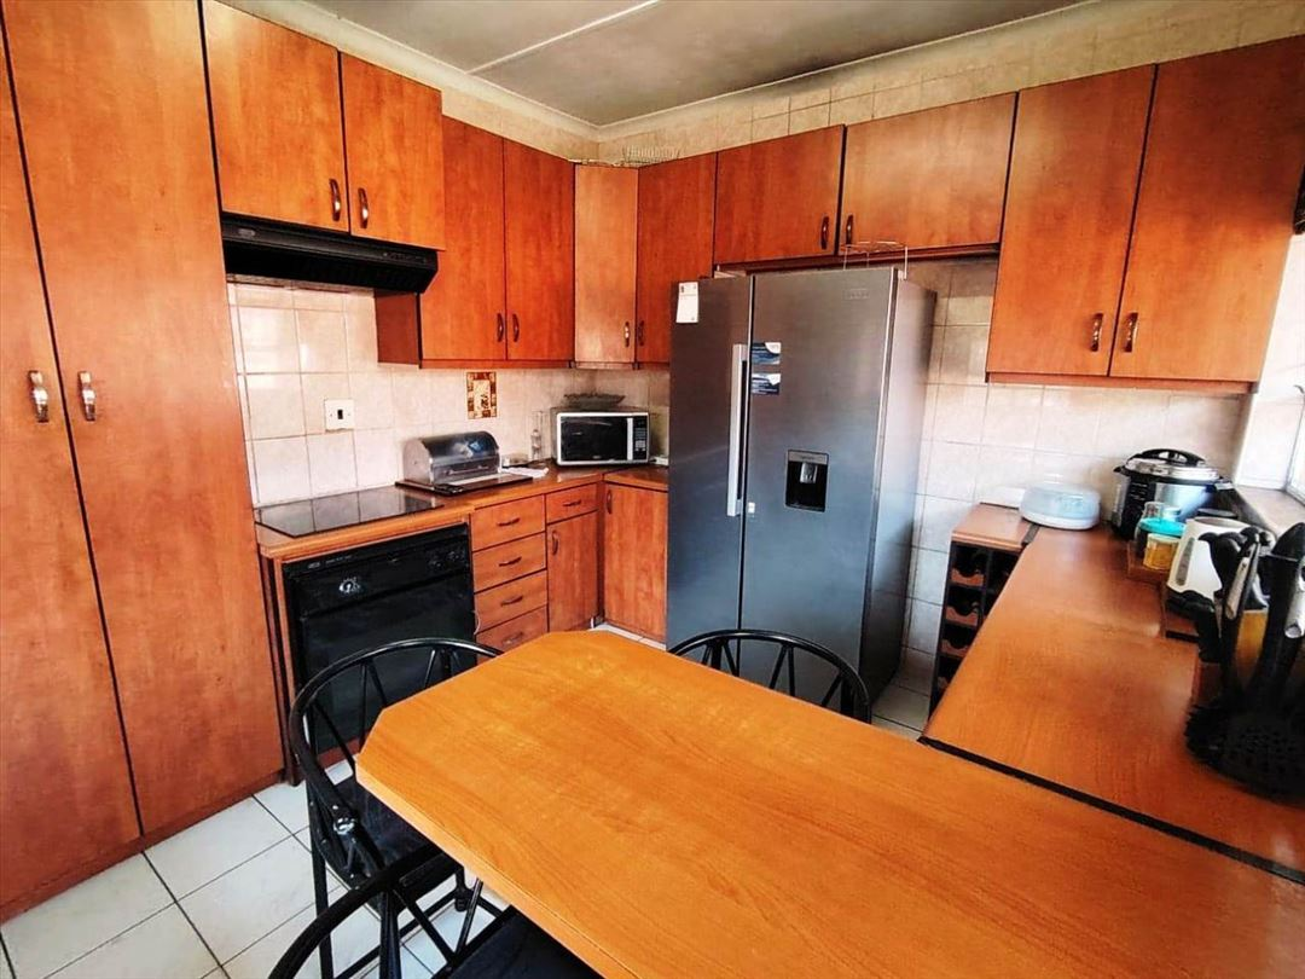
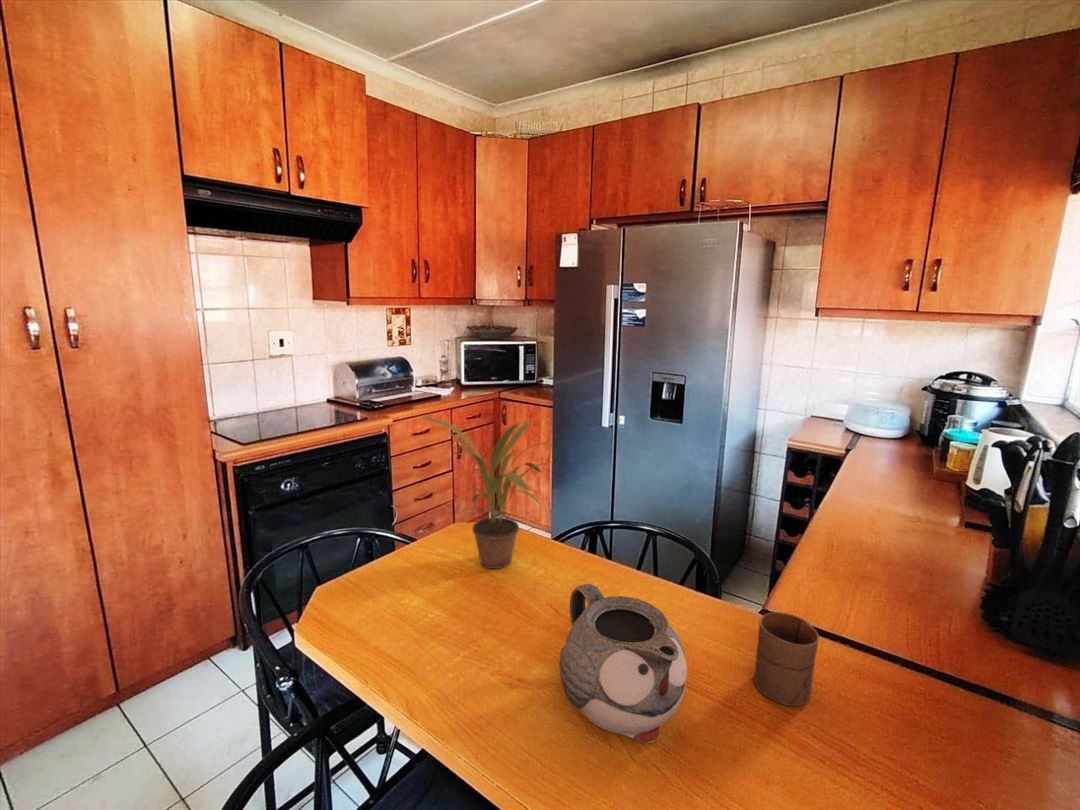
+ teapot [558,583,688,744]
+ potted plant [416,415,552,570]
+ cup [753,611,820,707]
